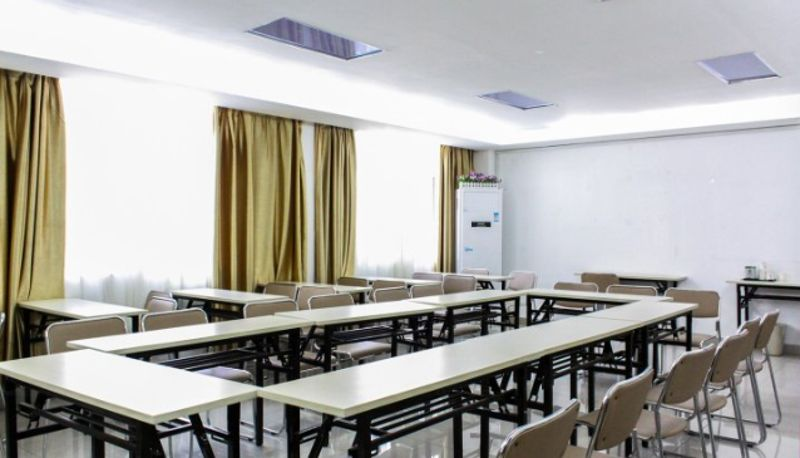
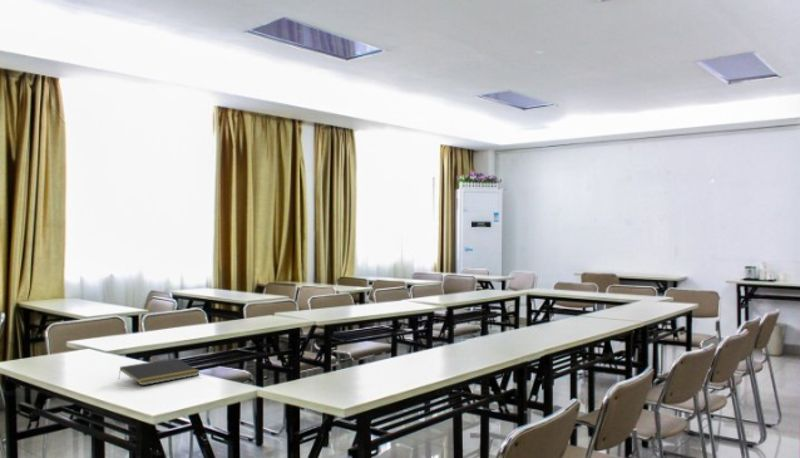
+ notepad [117,357,201,387]
